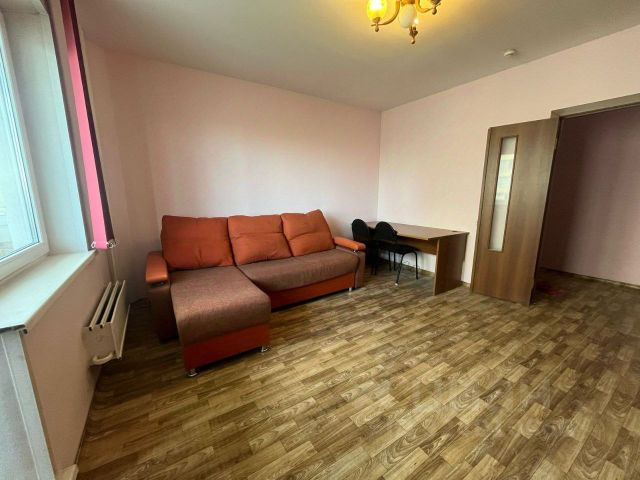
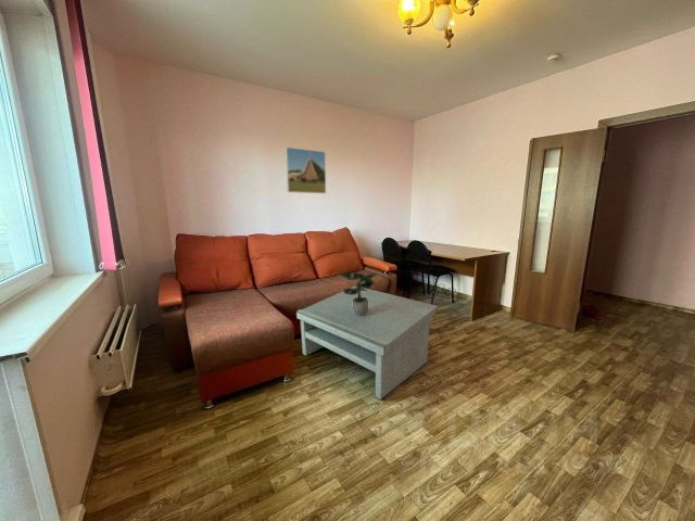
+ potted plant [337,271,379,315]
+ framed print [285,147,327,194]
+ coffee table [295,285,439,401]
